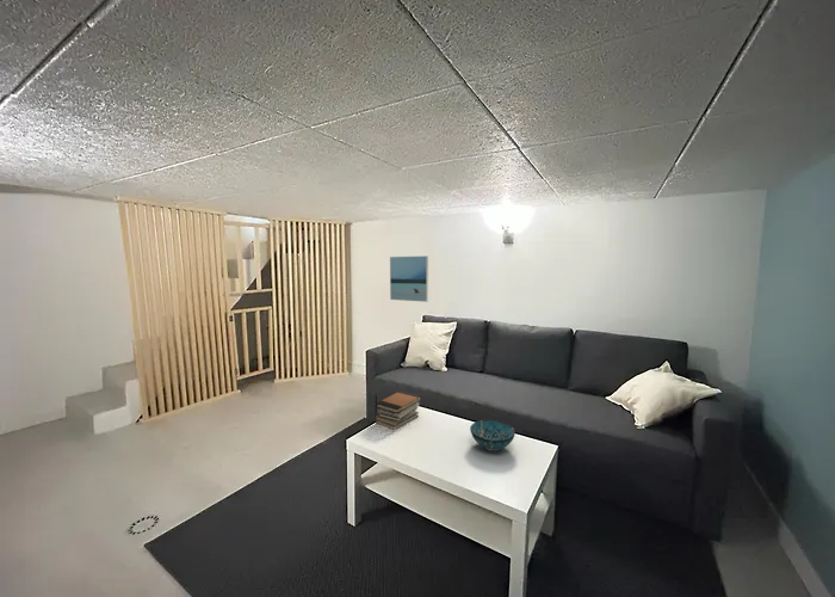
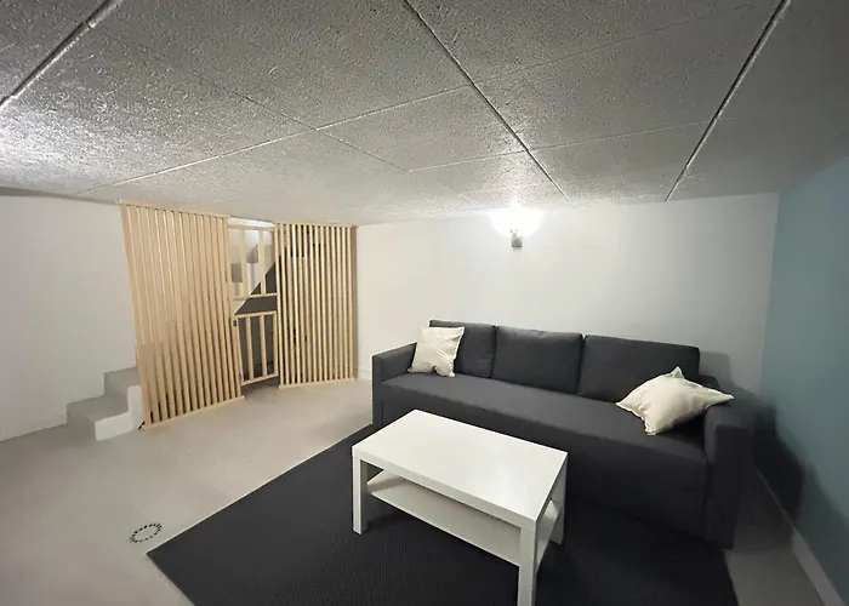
- book stack [375,389,422,431]
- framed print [389,254,429,303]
- decorative bowl [469,419,517,451]
